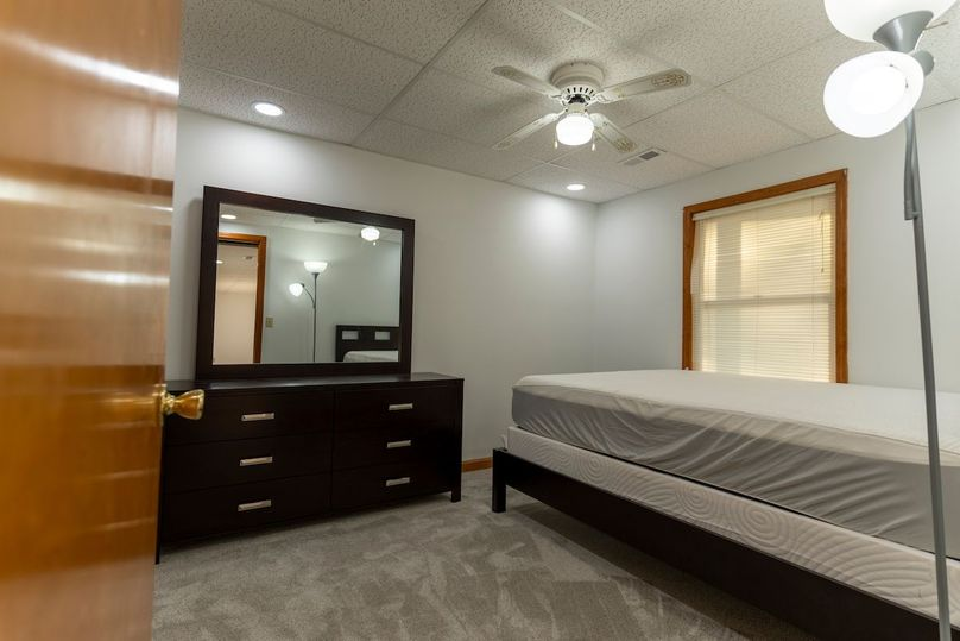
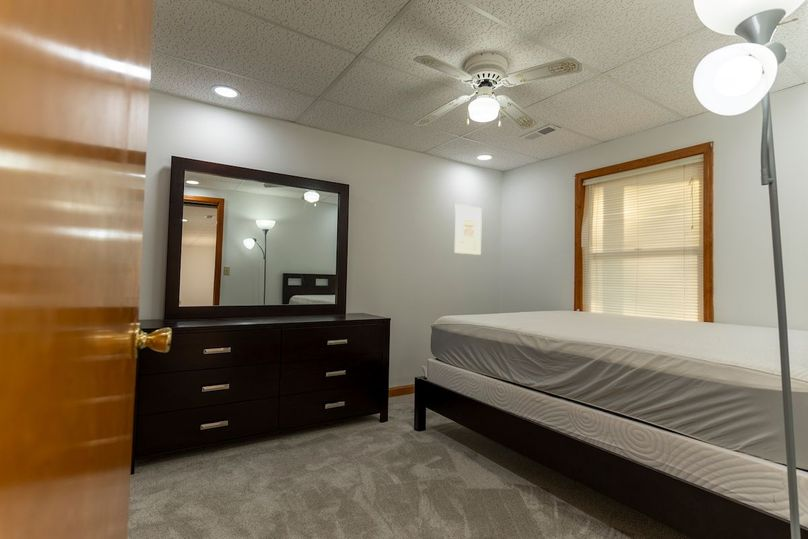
+ wall art [454,203,483,256]
